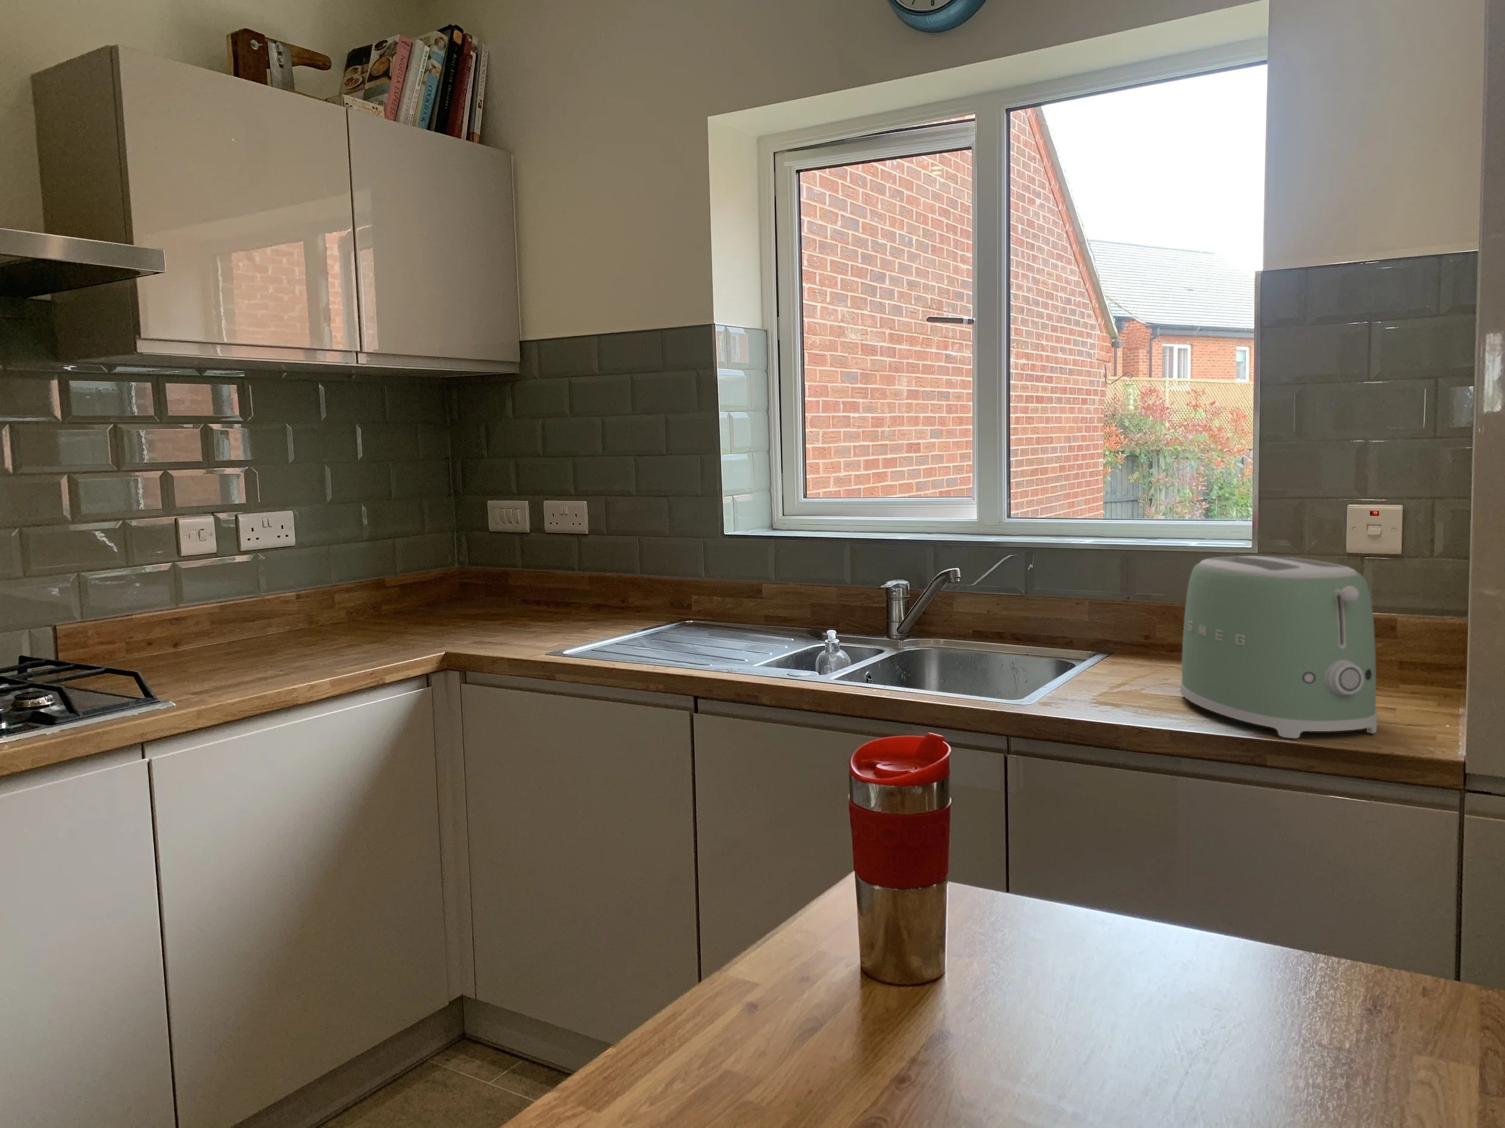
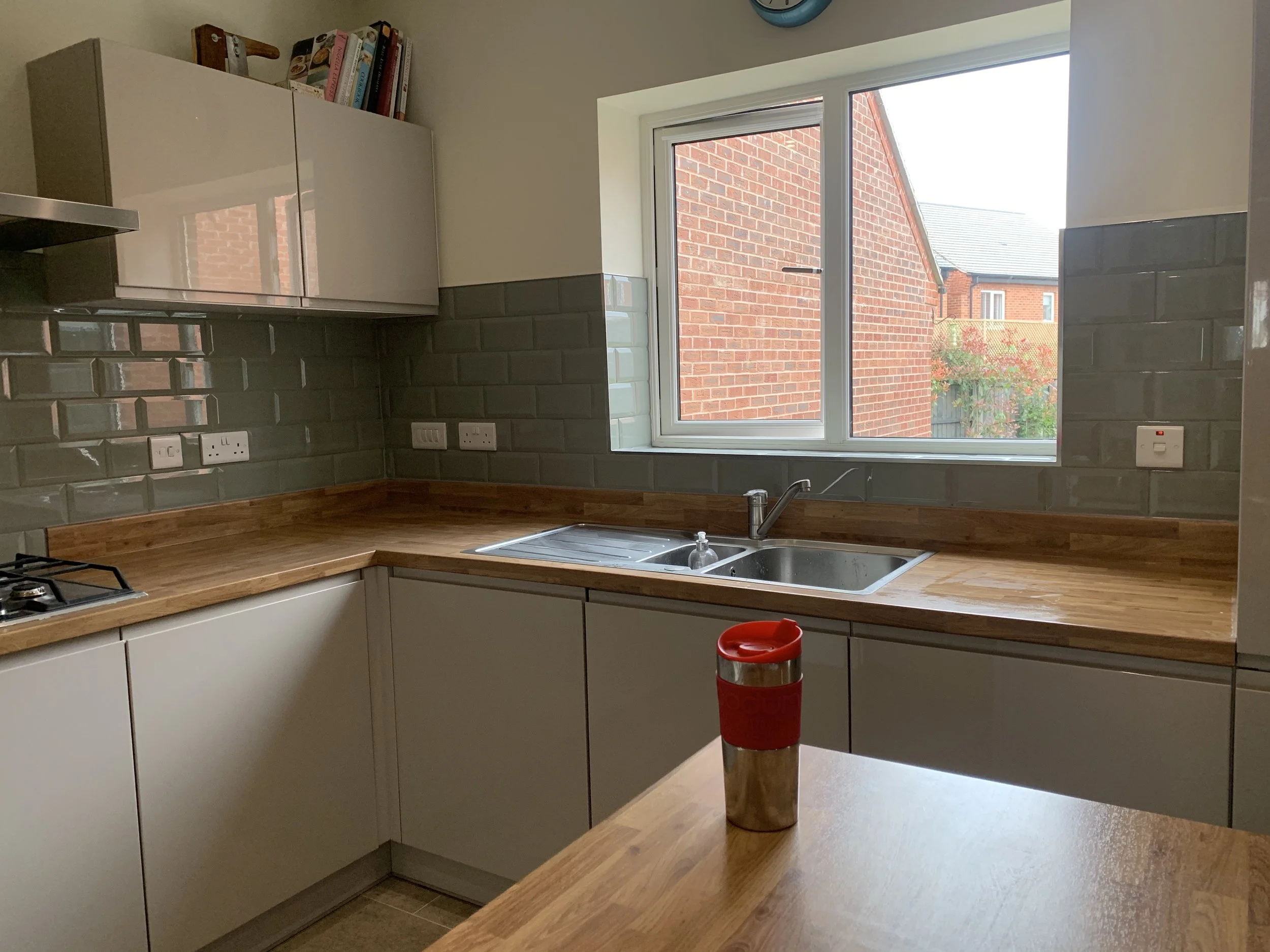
- toaster [1179,556,1377,738]
